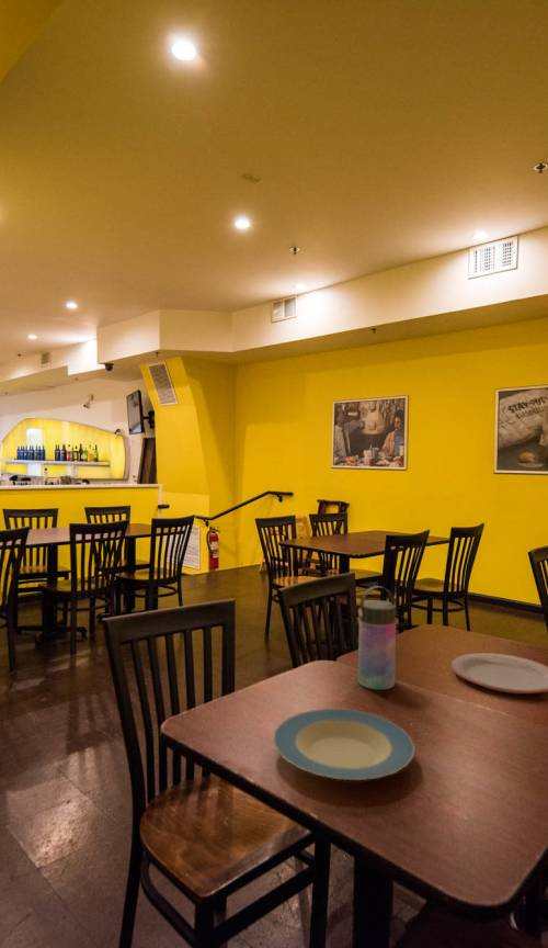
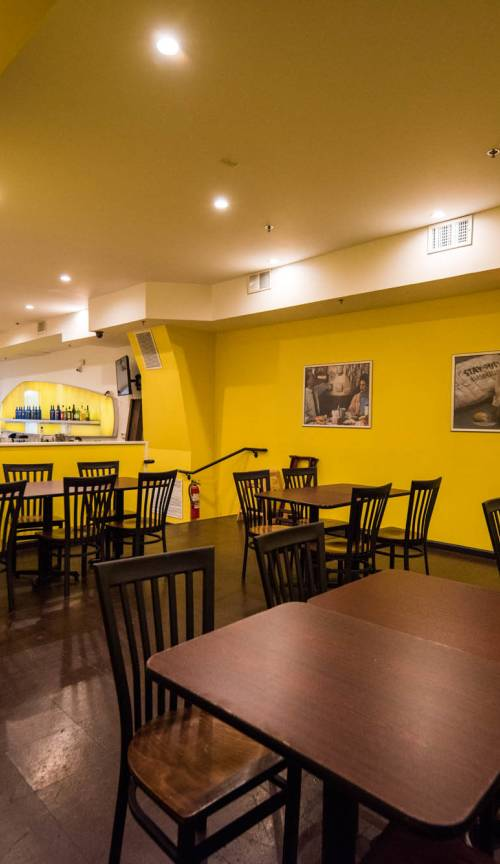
- water bottle [357,585,398,691]
- plate [450,652,548,695]
- plate [272,708,416,781]
